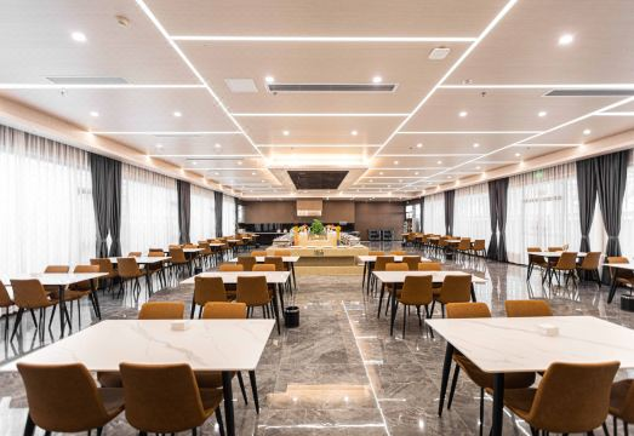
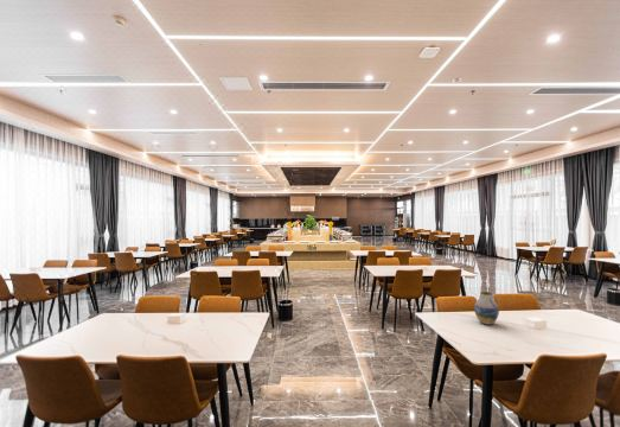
+ vase [473,291,500,326]
